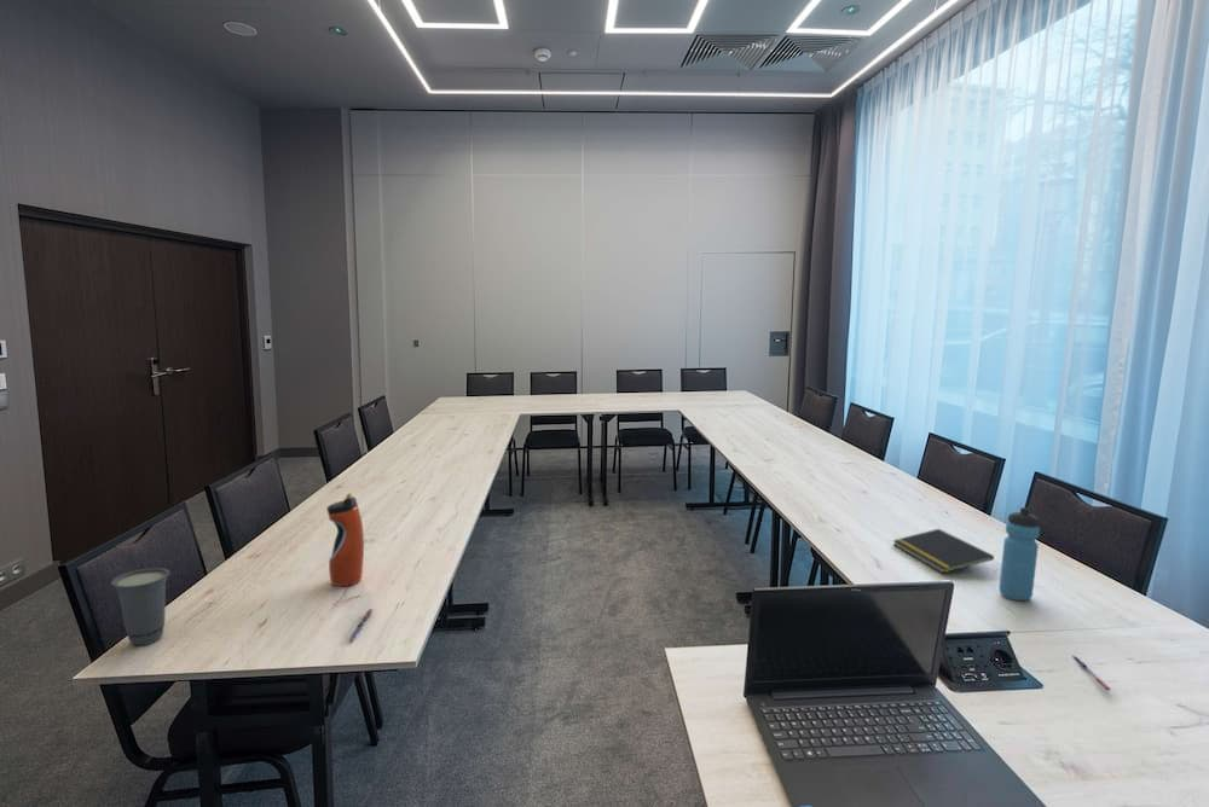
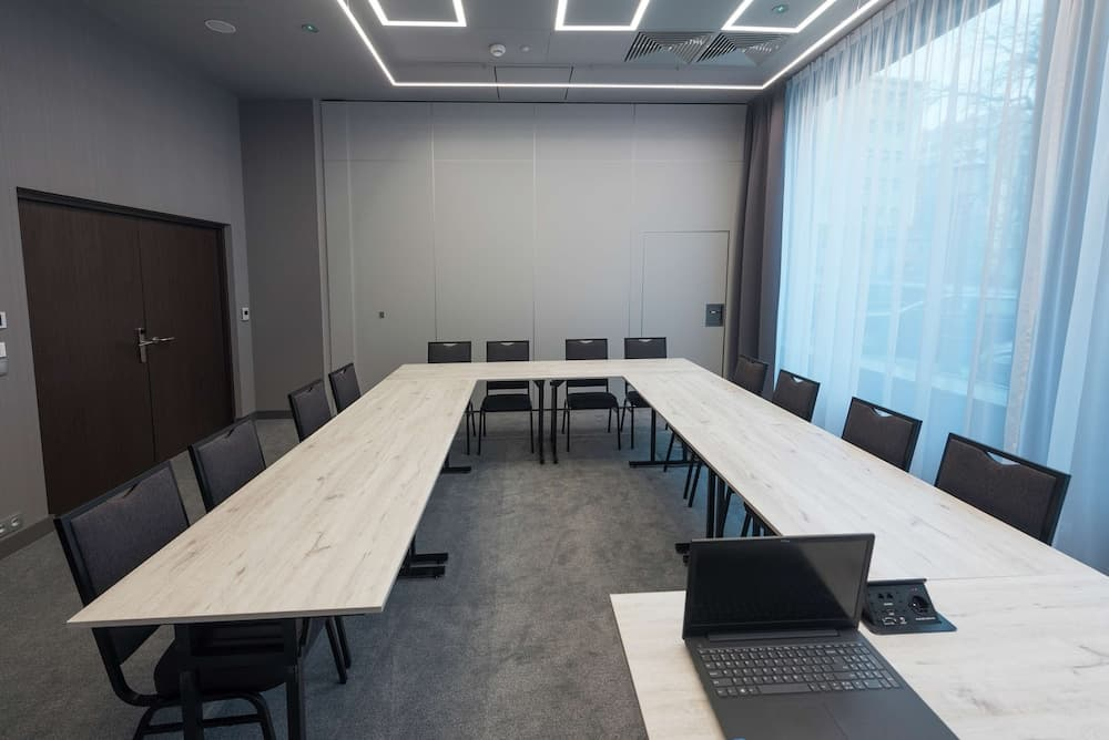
- water bottle [325,492,365,587]
- water bottle [997,506,1041,602]
- notepad [892,528,995,574]
- cup [110,567,172,646]
- pen [1072,655,1112,692]
- pen [347,608,374,643]
